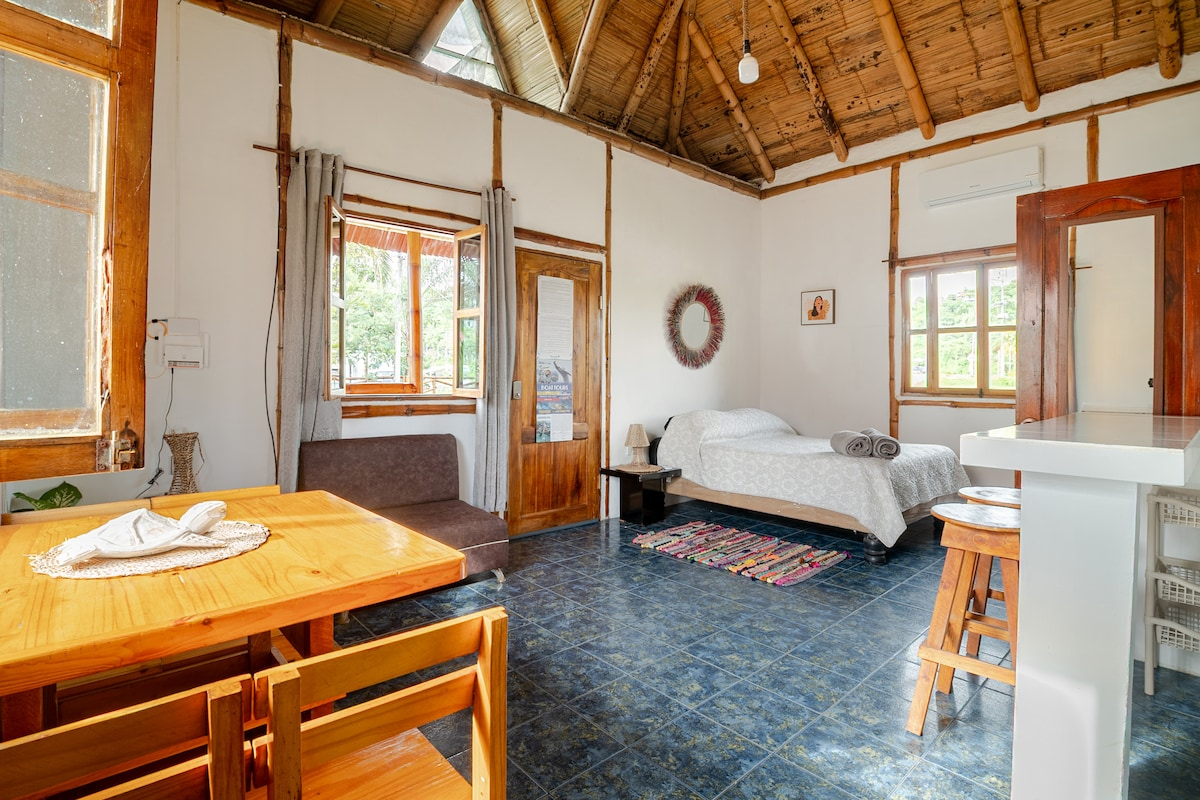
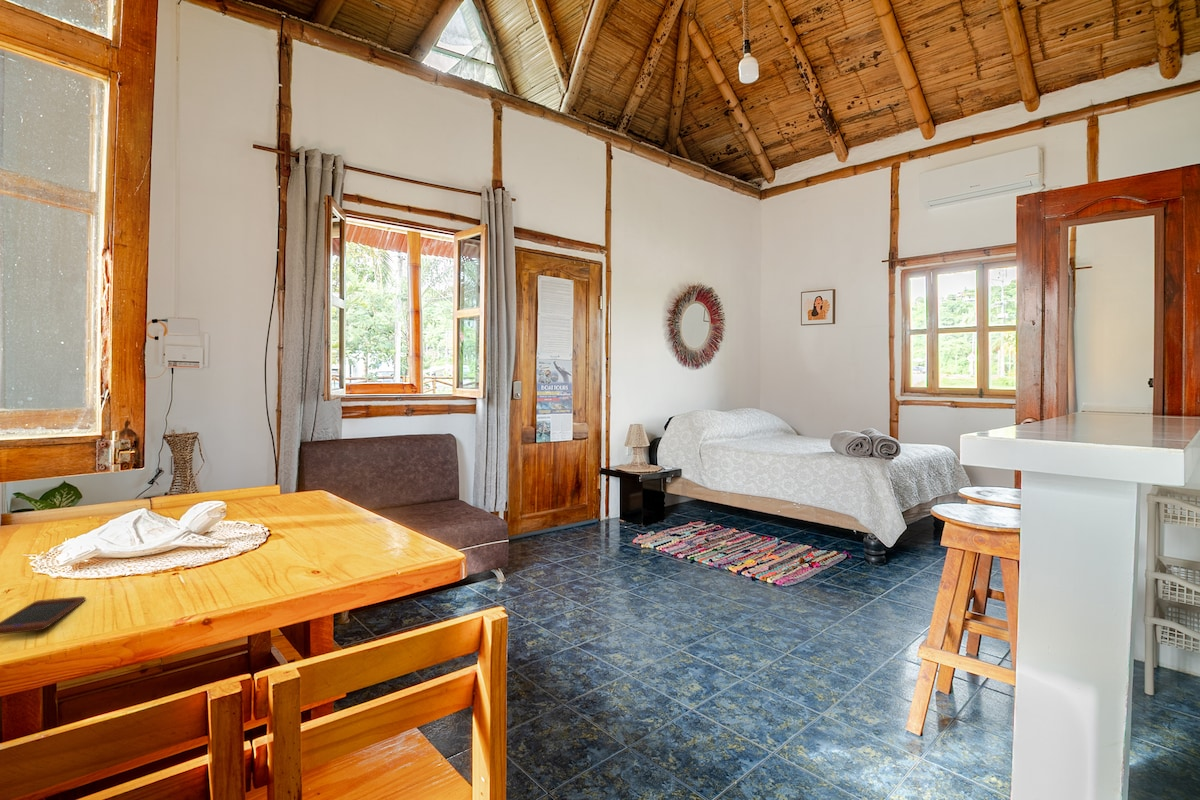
+ smartphone [0,595,87,636]
